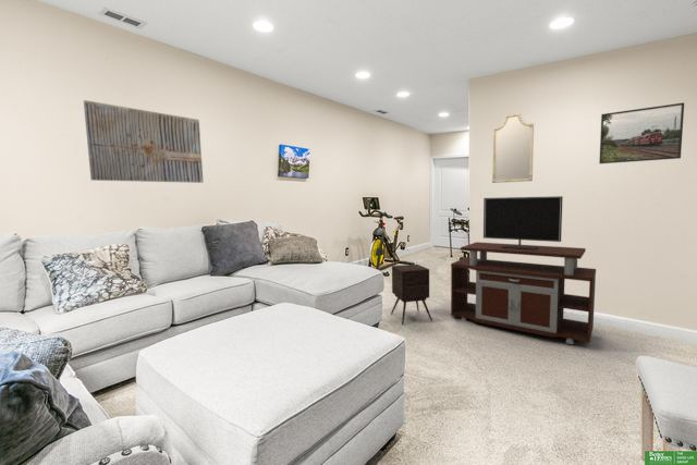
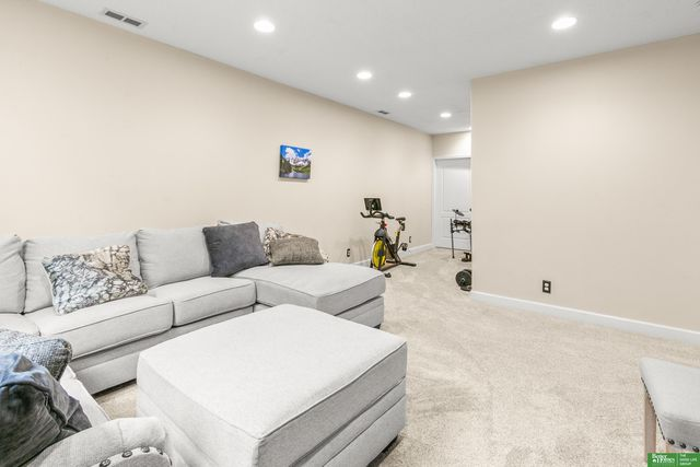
- tv stand [450,195,597,345]
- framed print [598,101,685,164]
- wall art [83,99,204,184]
- side table [390,264,433,326]
- home mirror [491,112,535,184]
